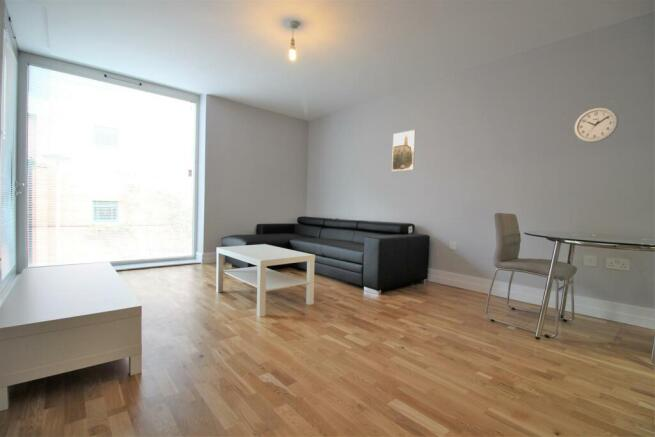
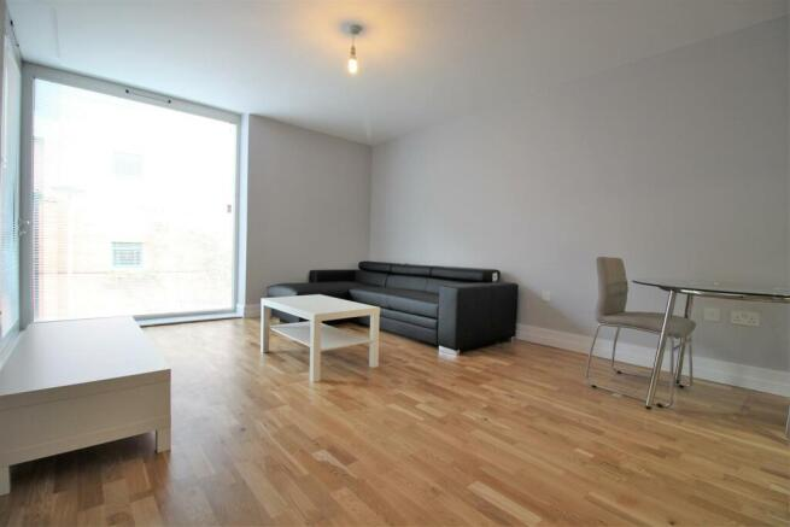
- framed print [391,129,416,172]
- wall clock [573,106,619,143]
